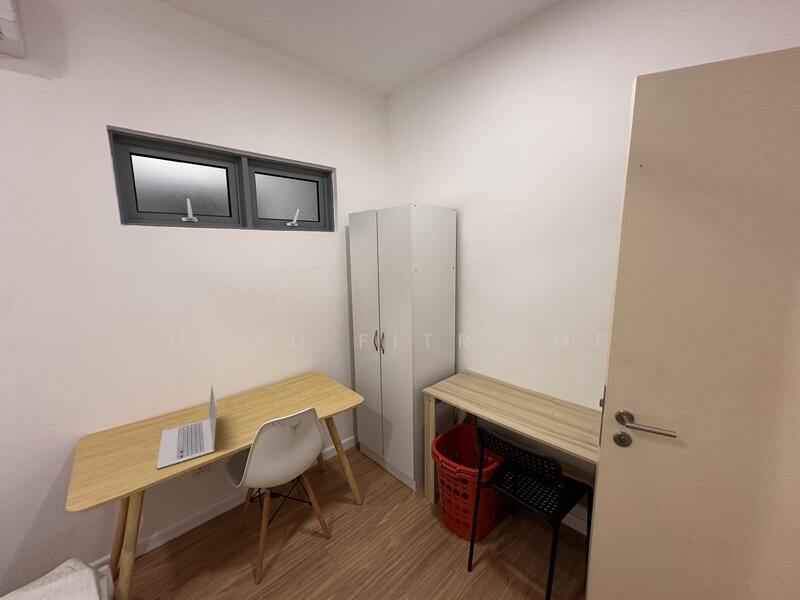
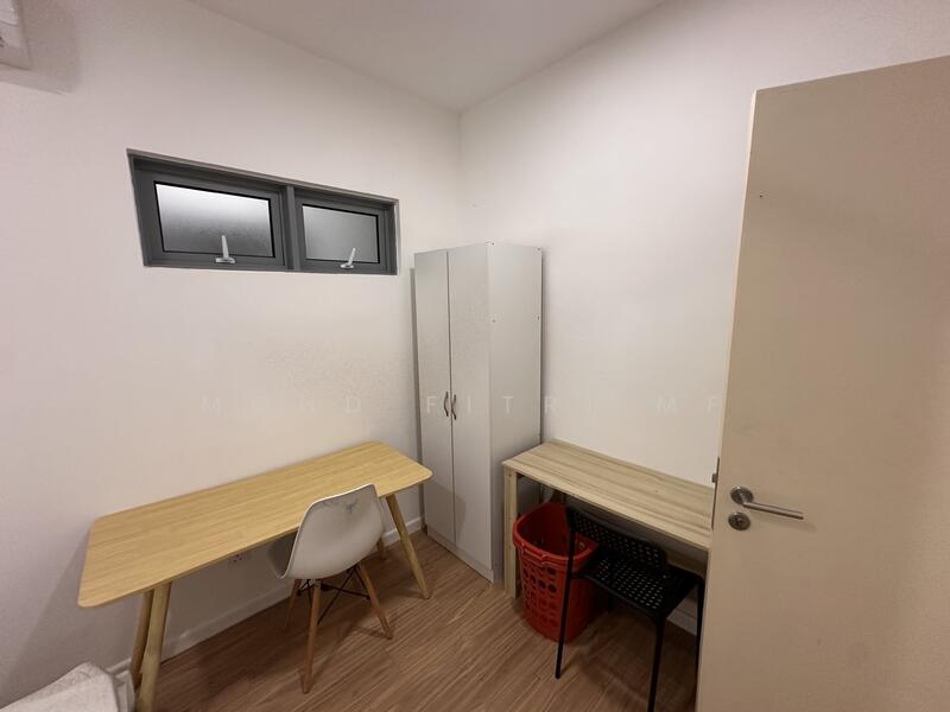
- laptop [155,381,218,470]
